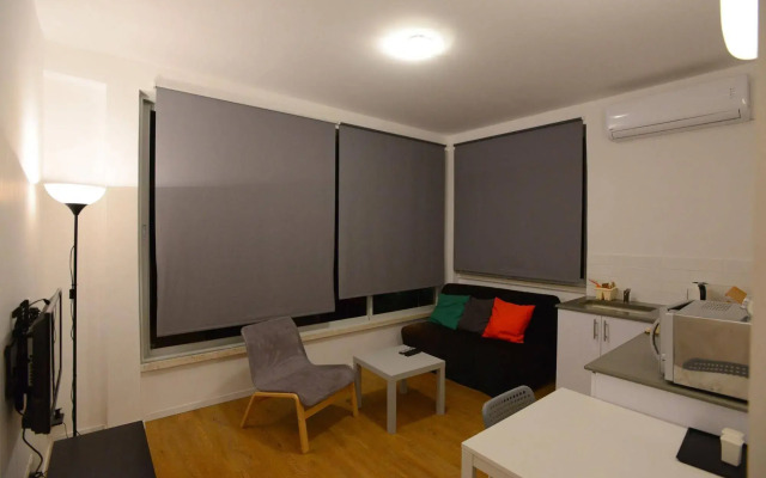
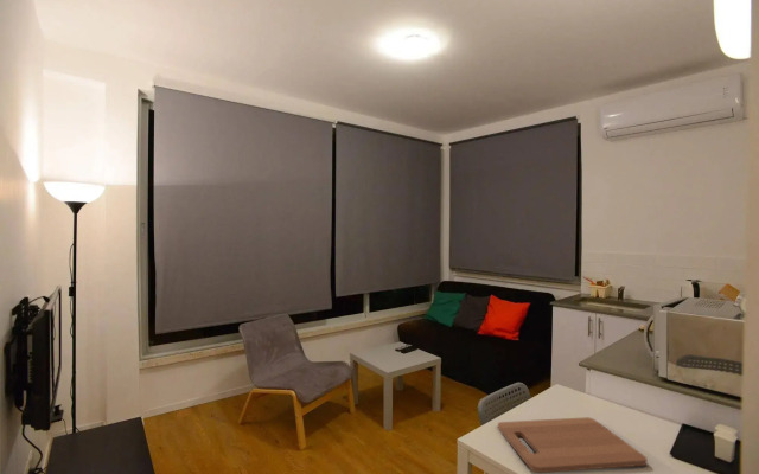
+ cutting board [497,416,648,474]
